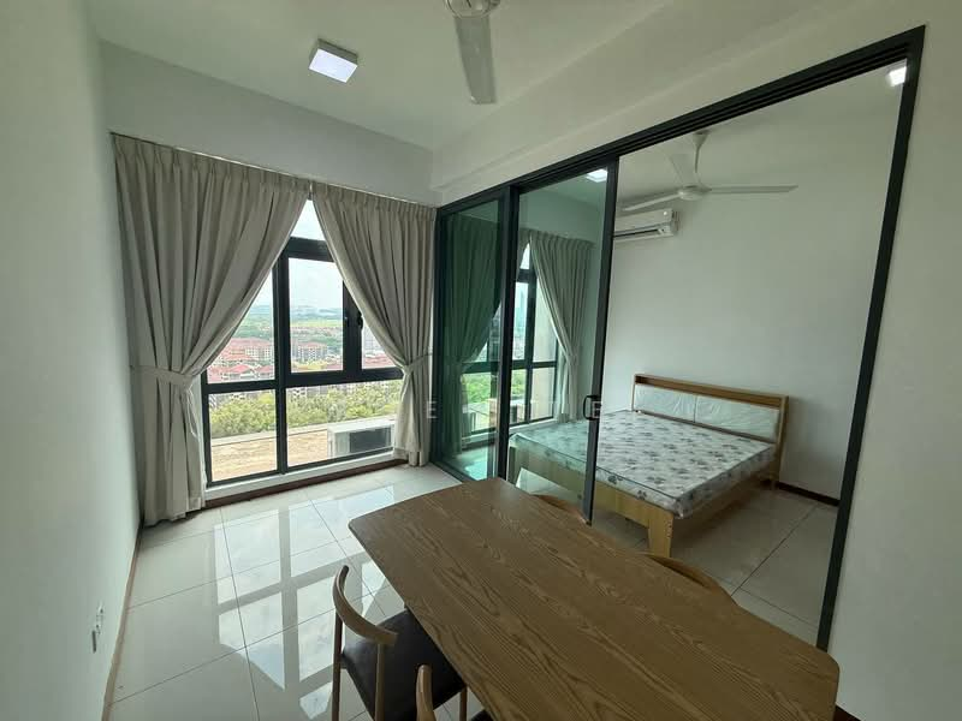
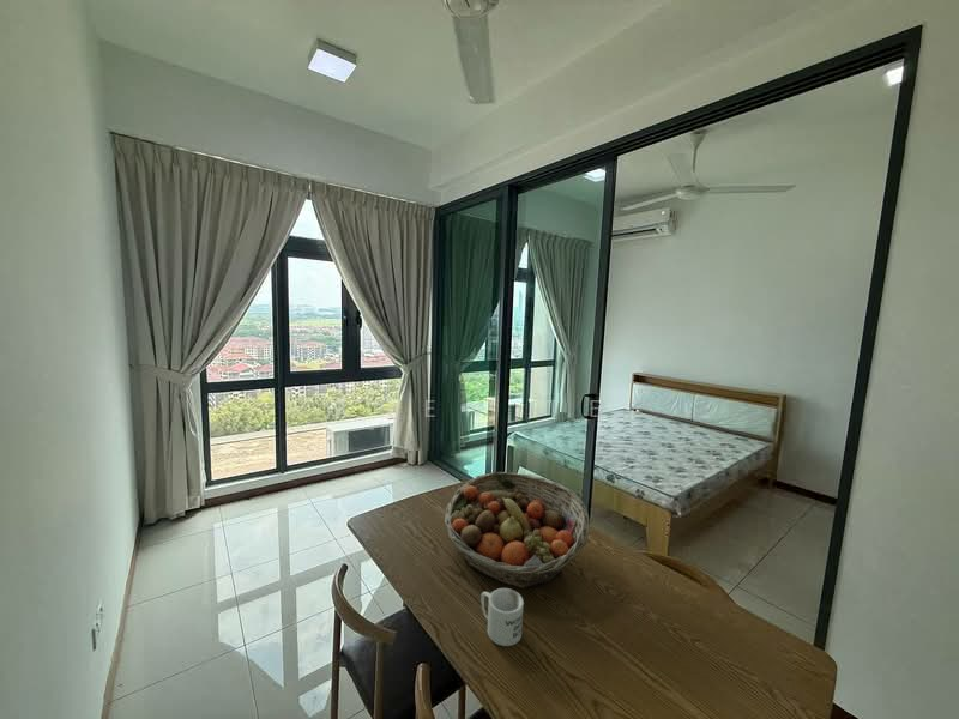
+ mug [480,587,525,647]
+ fruit basket [444,471,591,590]
